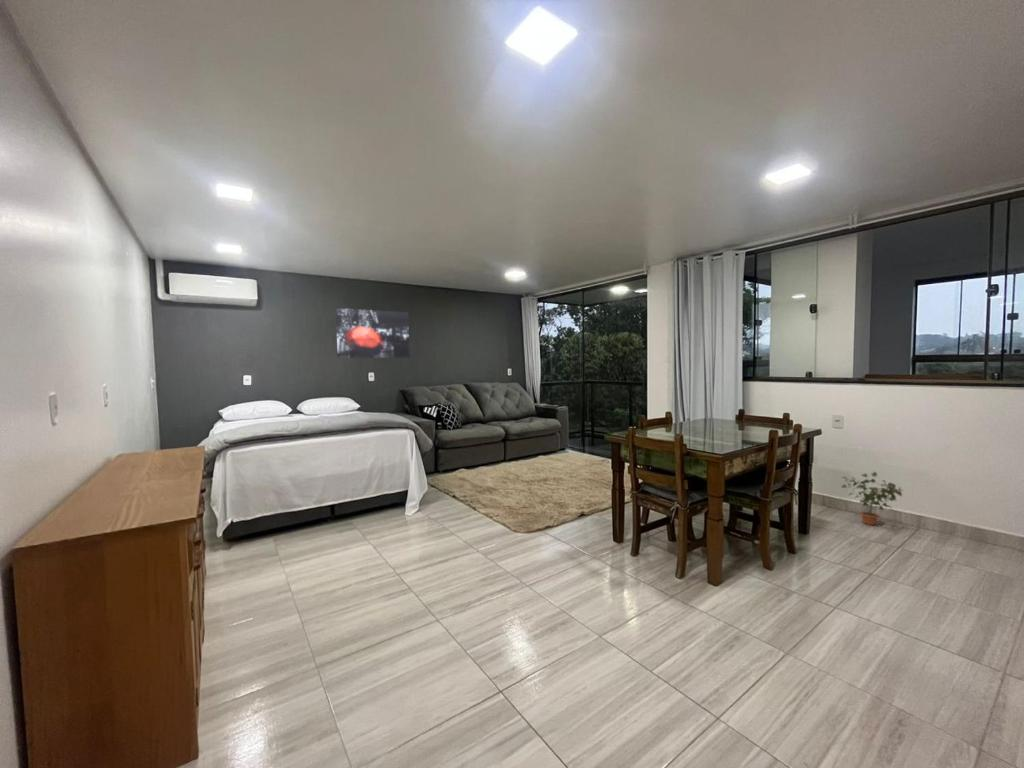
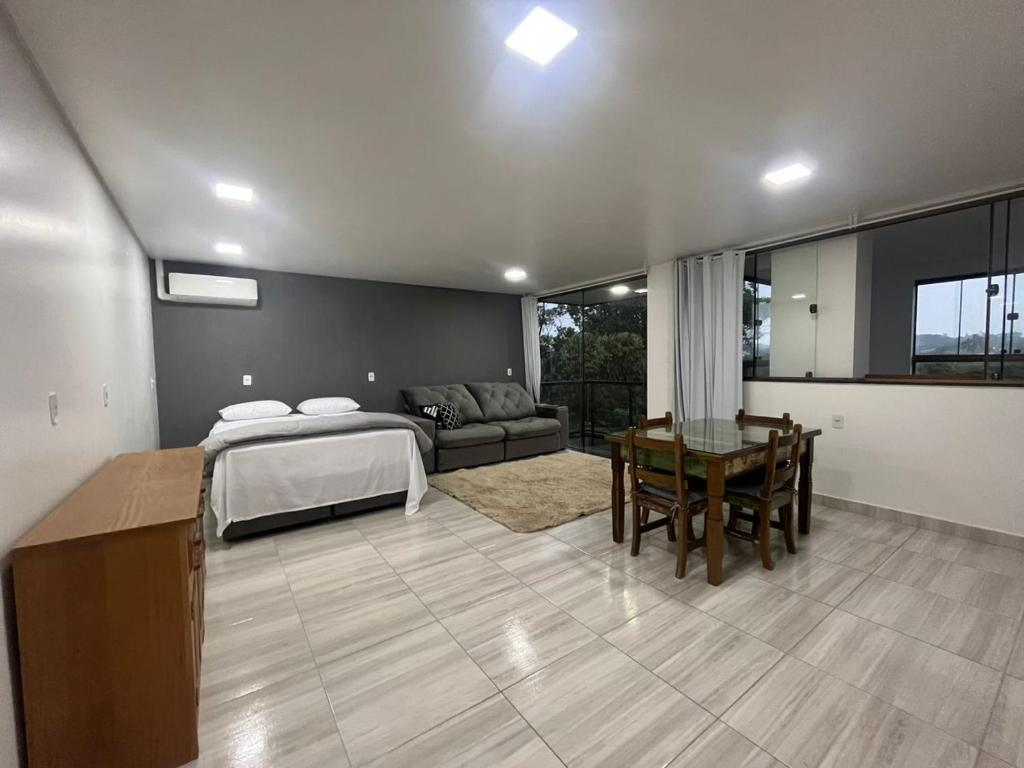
- potted plant [840,471,903,526]
- wall art [335,307,410,359]
